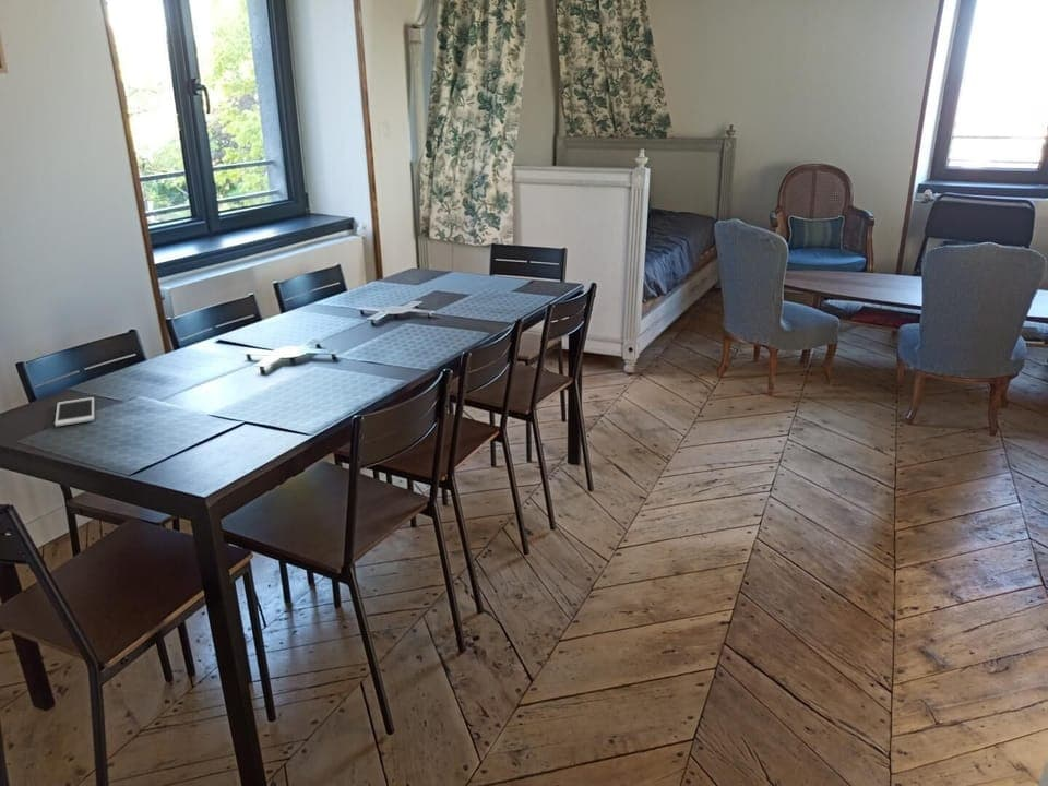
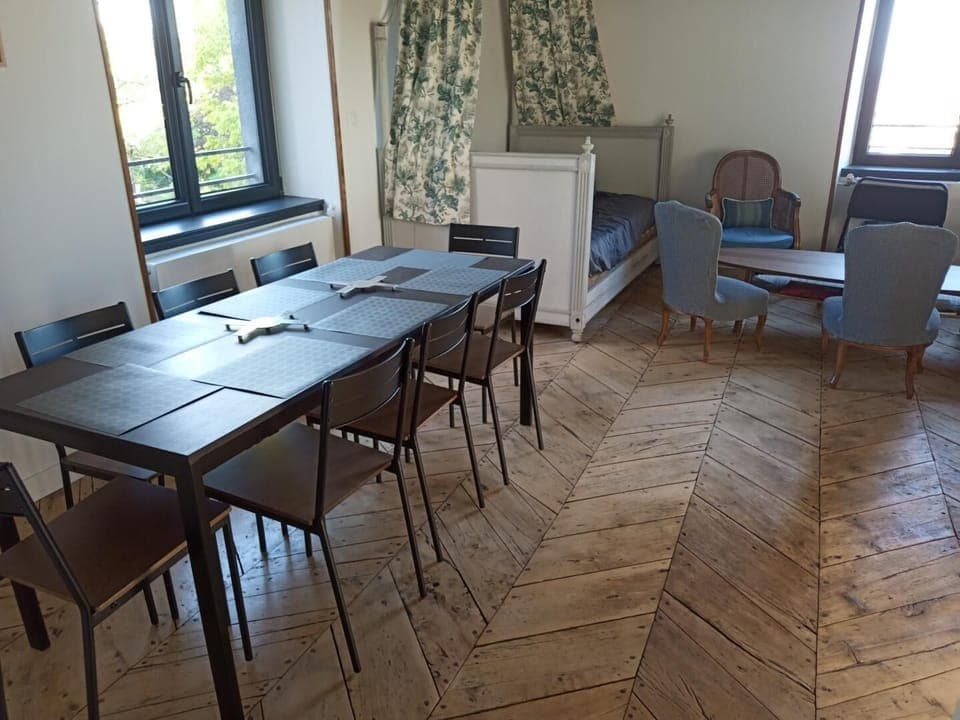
- cell phone [53,396,95,427]
